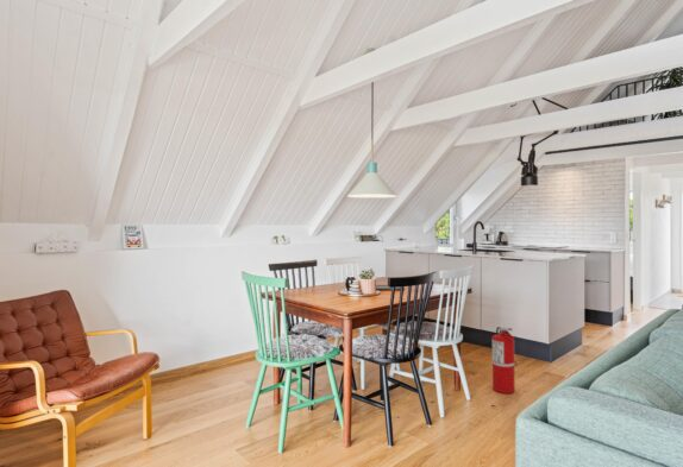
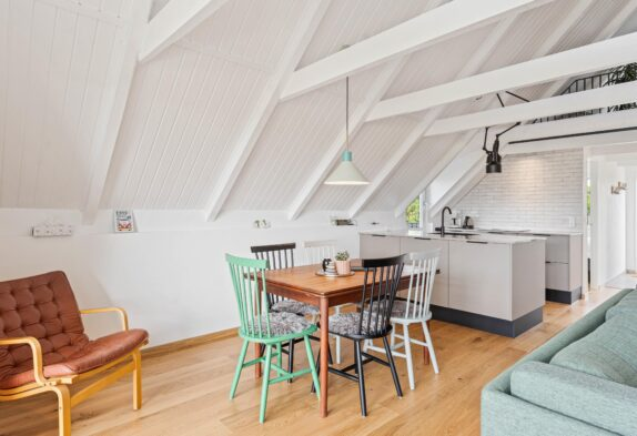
- fire extinguisher [491,326,516,395]
